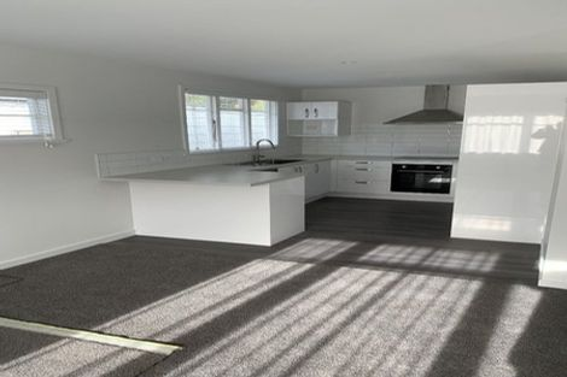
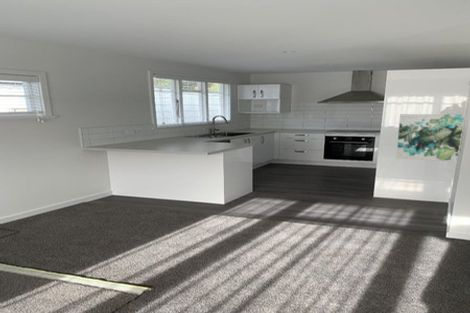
+ wall art [396,113,465,163]
